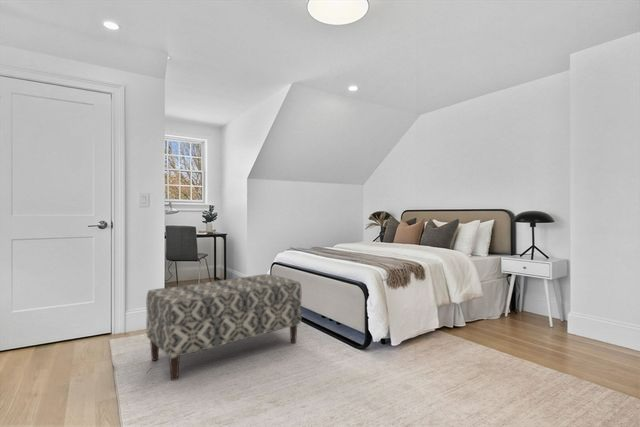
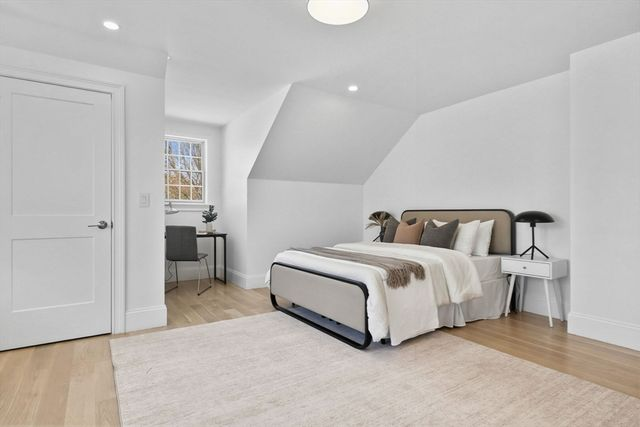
- bench [145,273,302,381]
